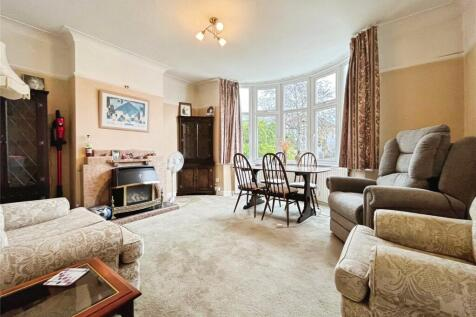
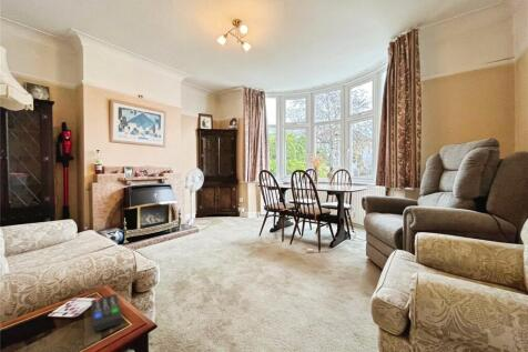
+ remote control [90,293,123,333]
